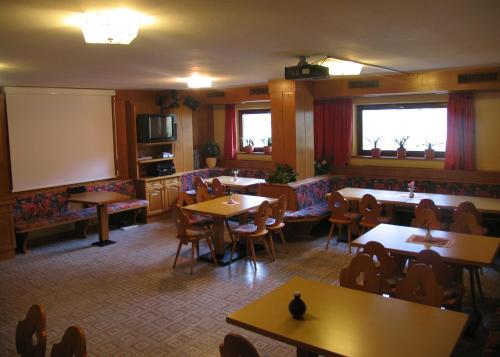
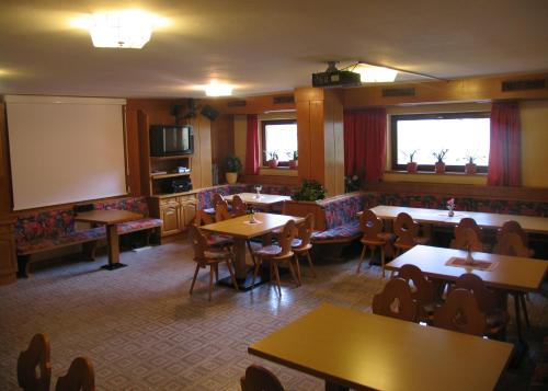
- bottle [287,290,308,318]
